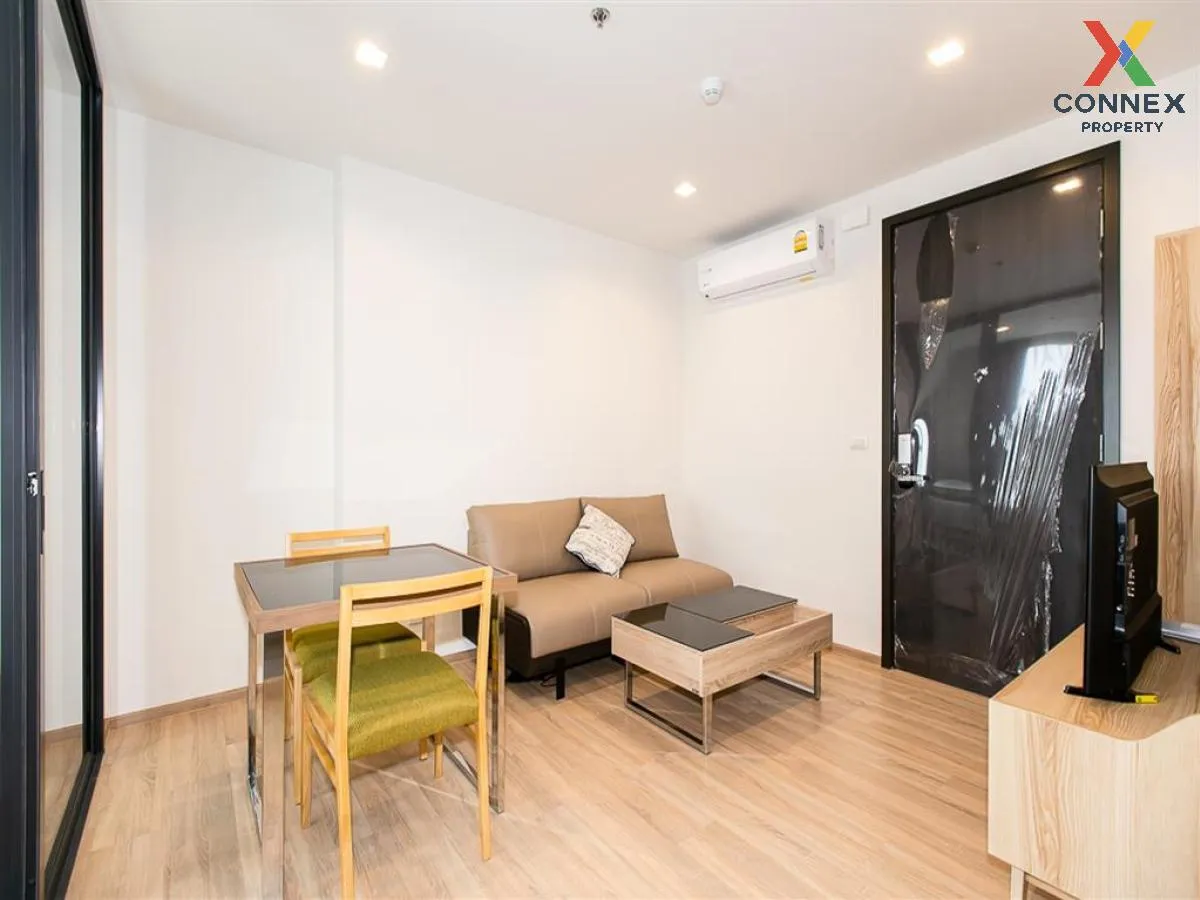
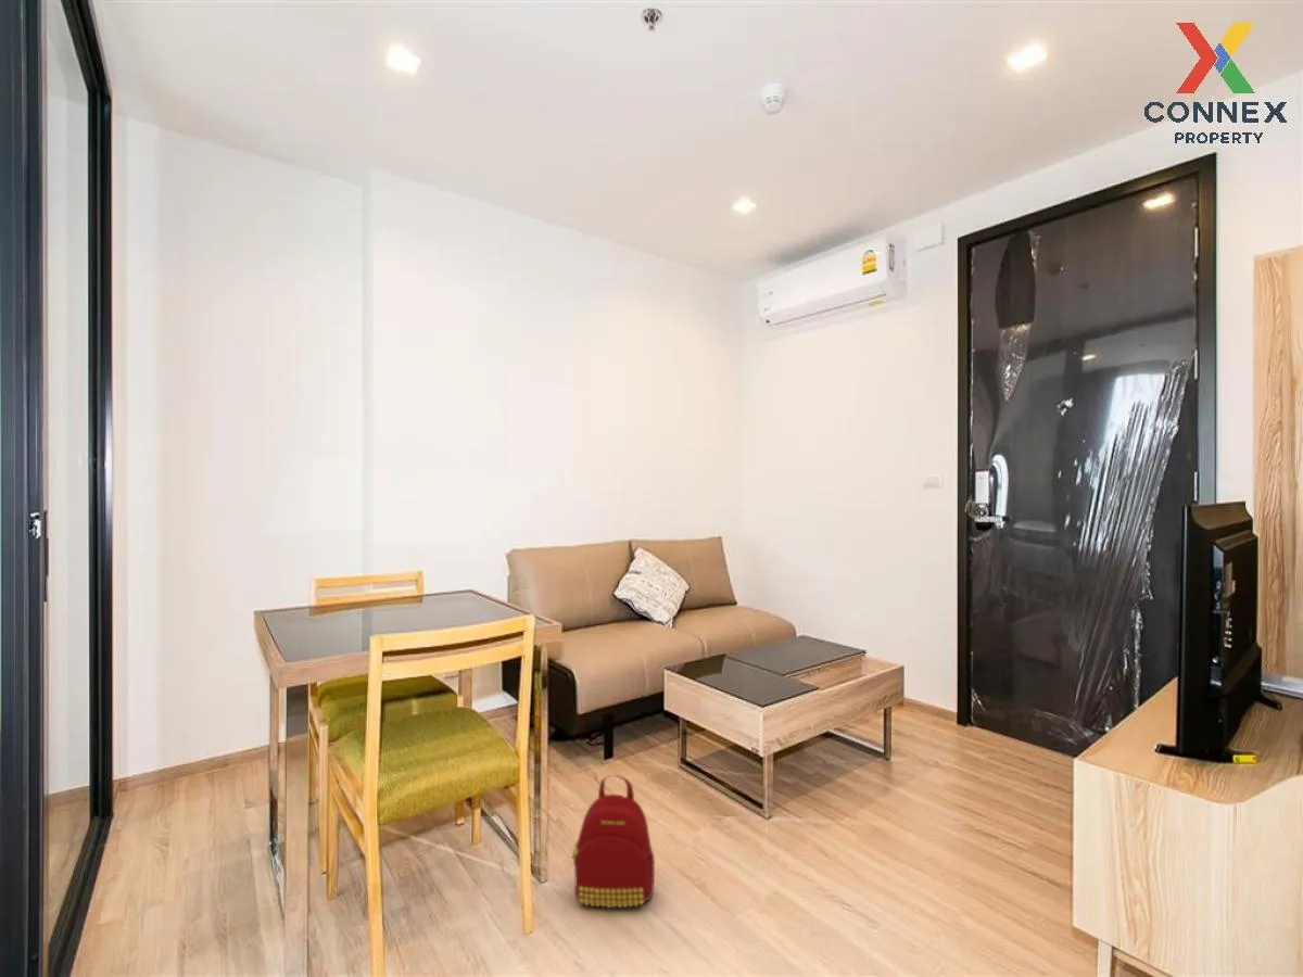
+ backpack [571,774,656,909]
